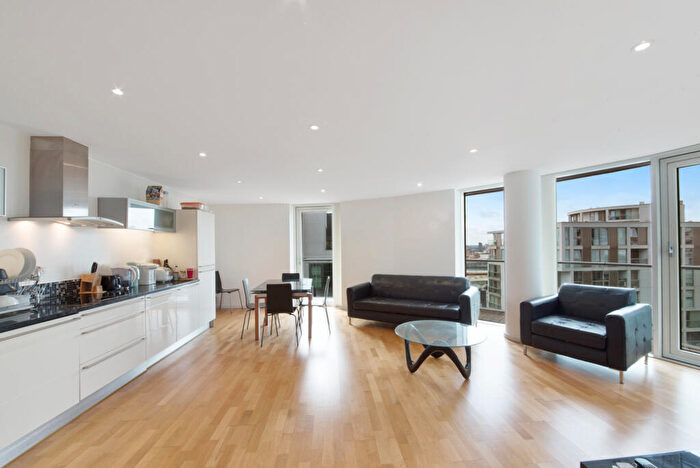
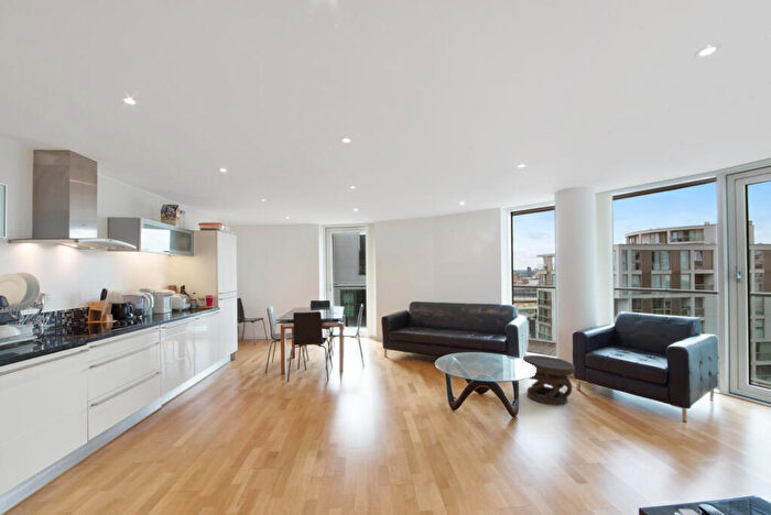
+ side table [522,354,576,406]
